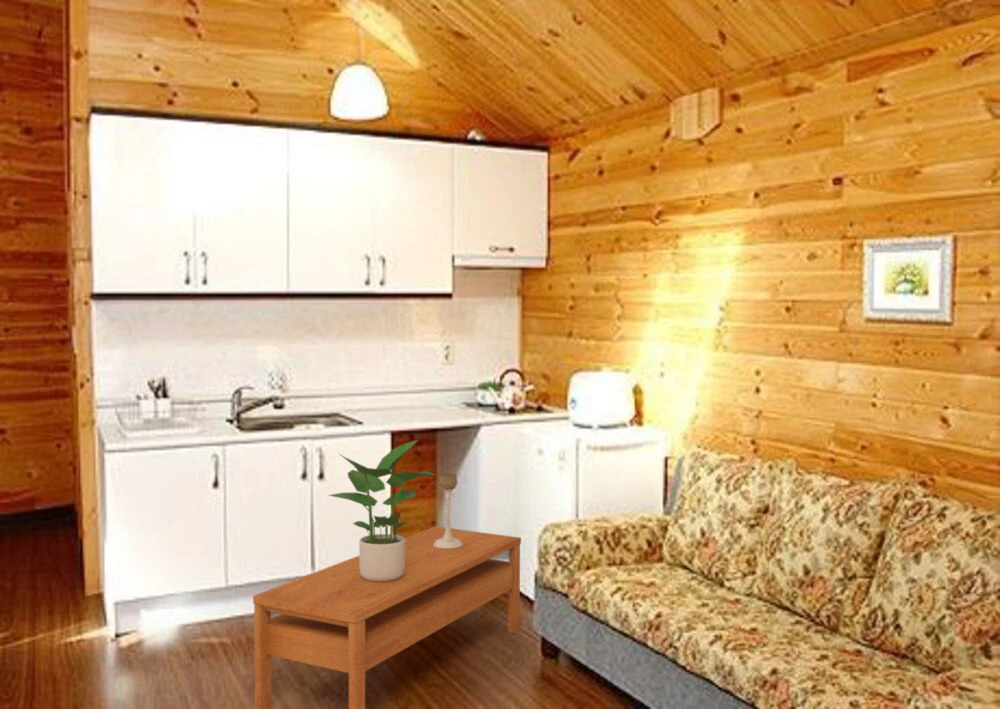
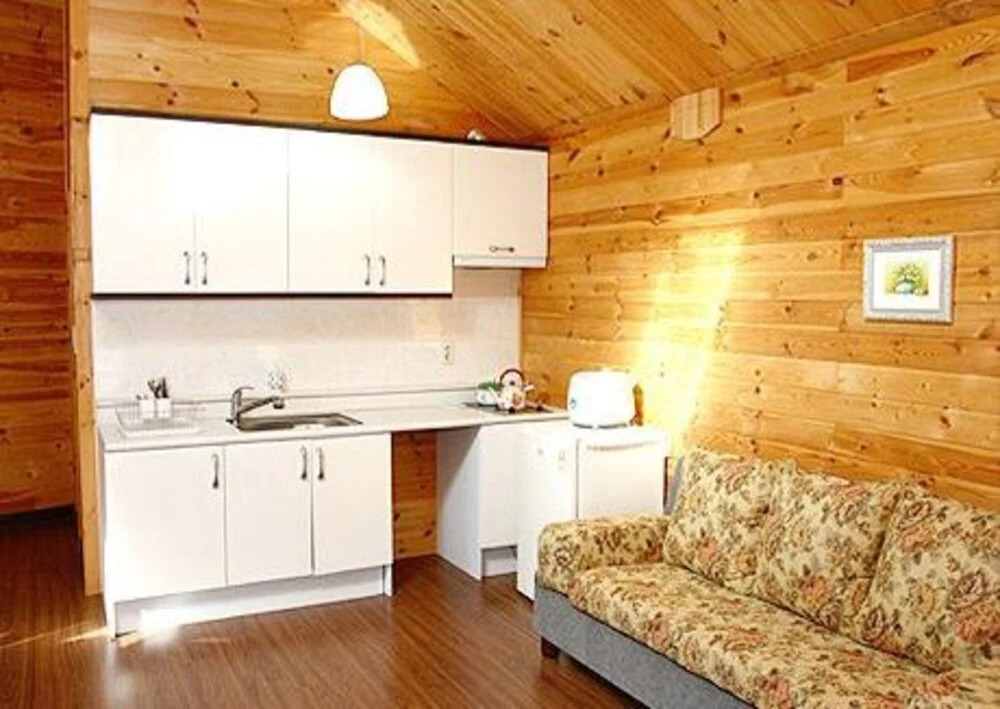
- candle holder [433,472,463,549]
- coffee table [252,525,522,709]
- potted plant [327,439,437,581]
